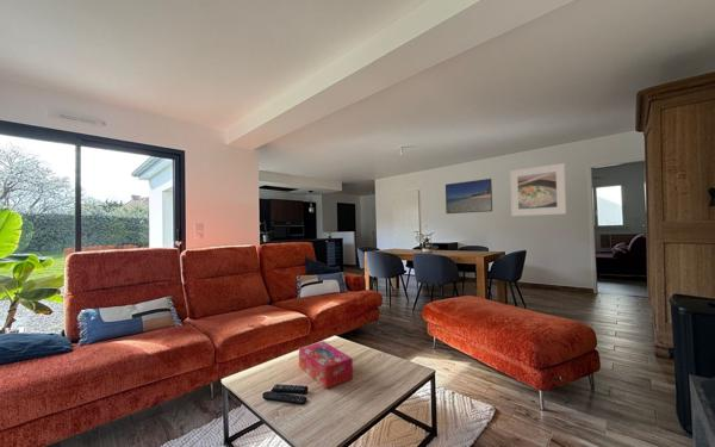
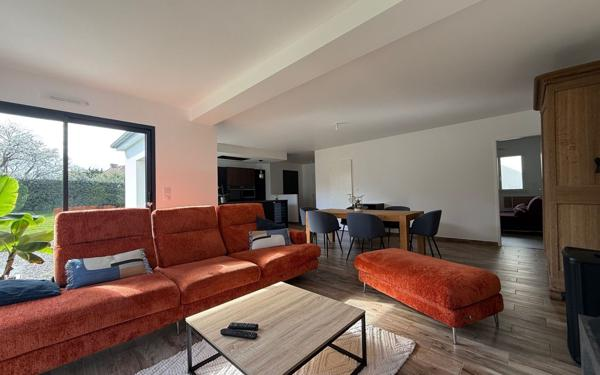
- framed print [444,178,493,215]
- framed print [509,162,567,217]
- tissue box [298,340,354,390]
